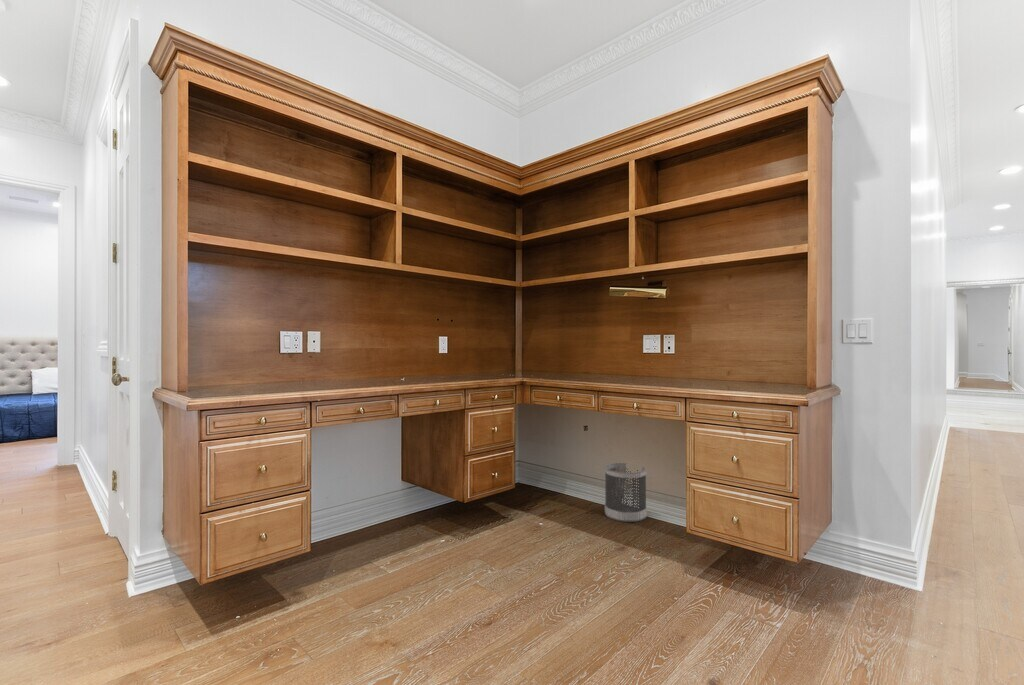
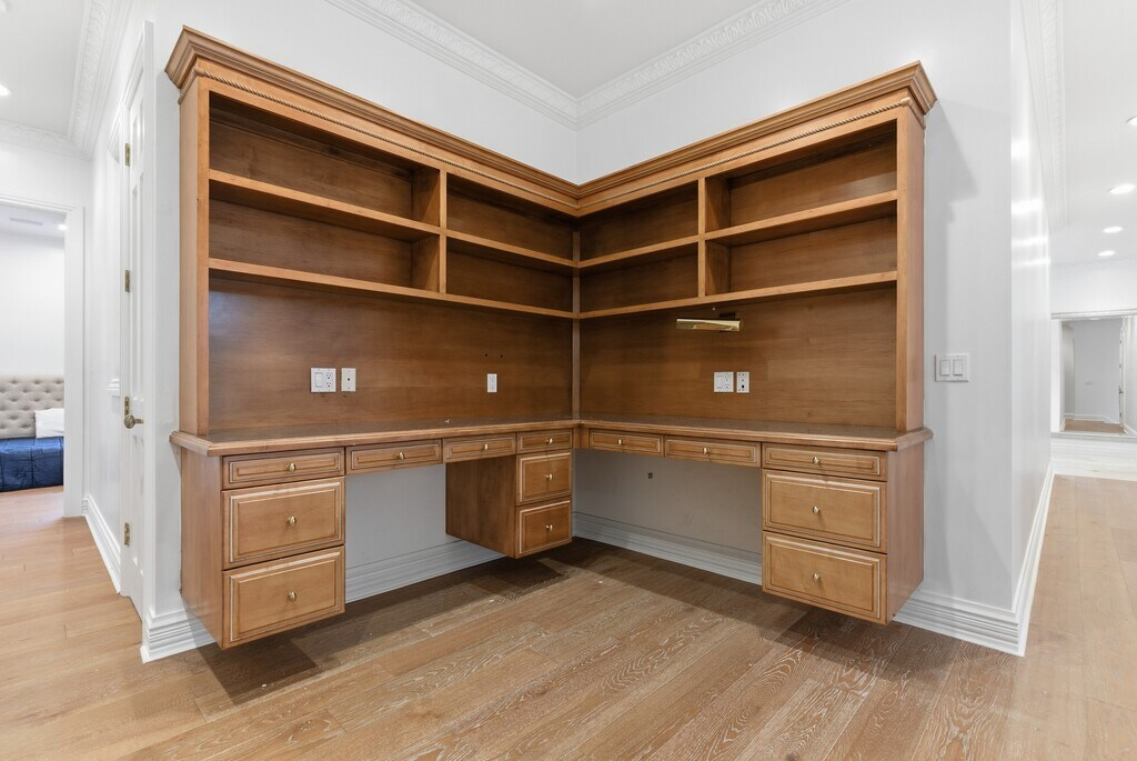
- wastebasket [604,462,648,523]
